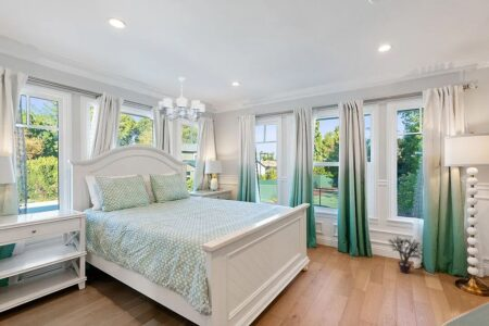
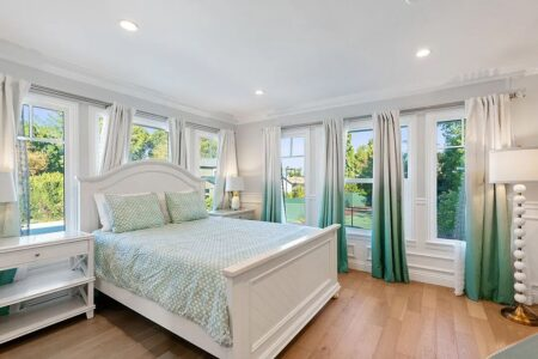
- potted plant [387,236,424,274]
- chandelier [156,76,206,124]
